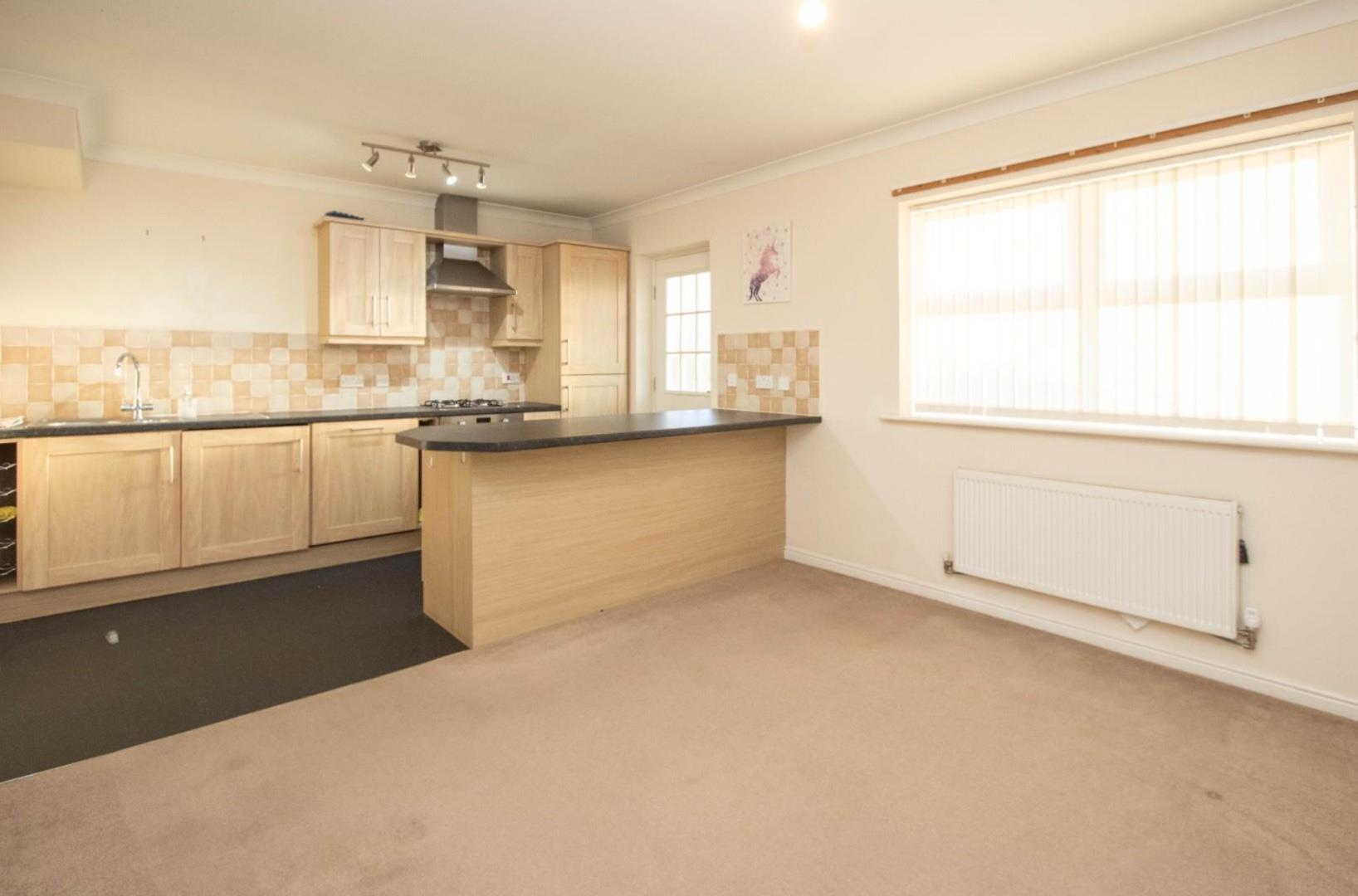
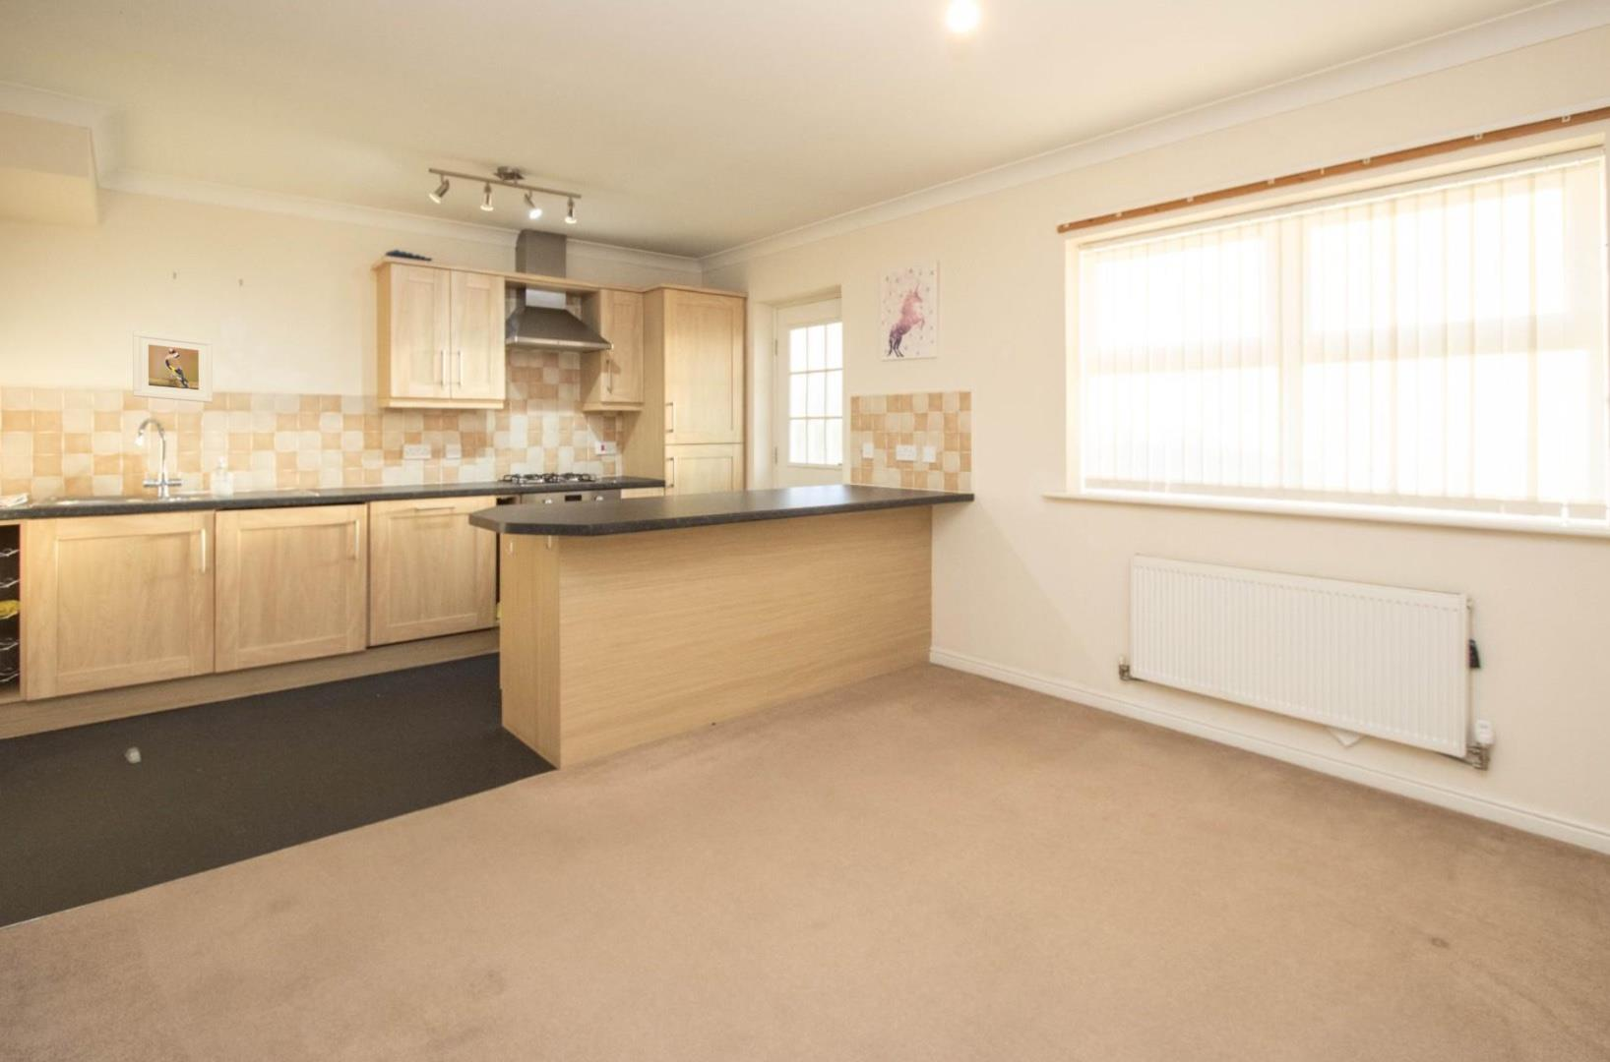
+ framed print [132,330,213,403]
